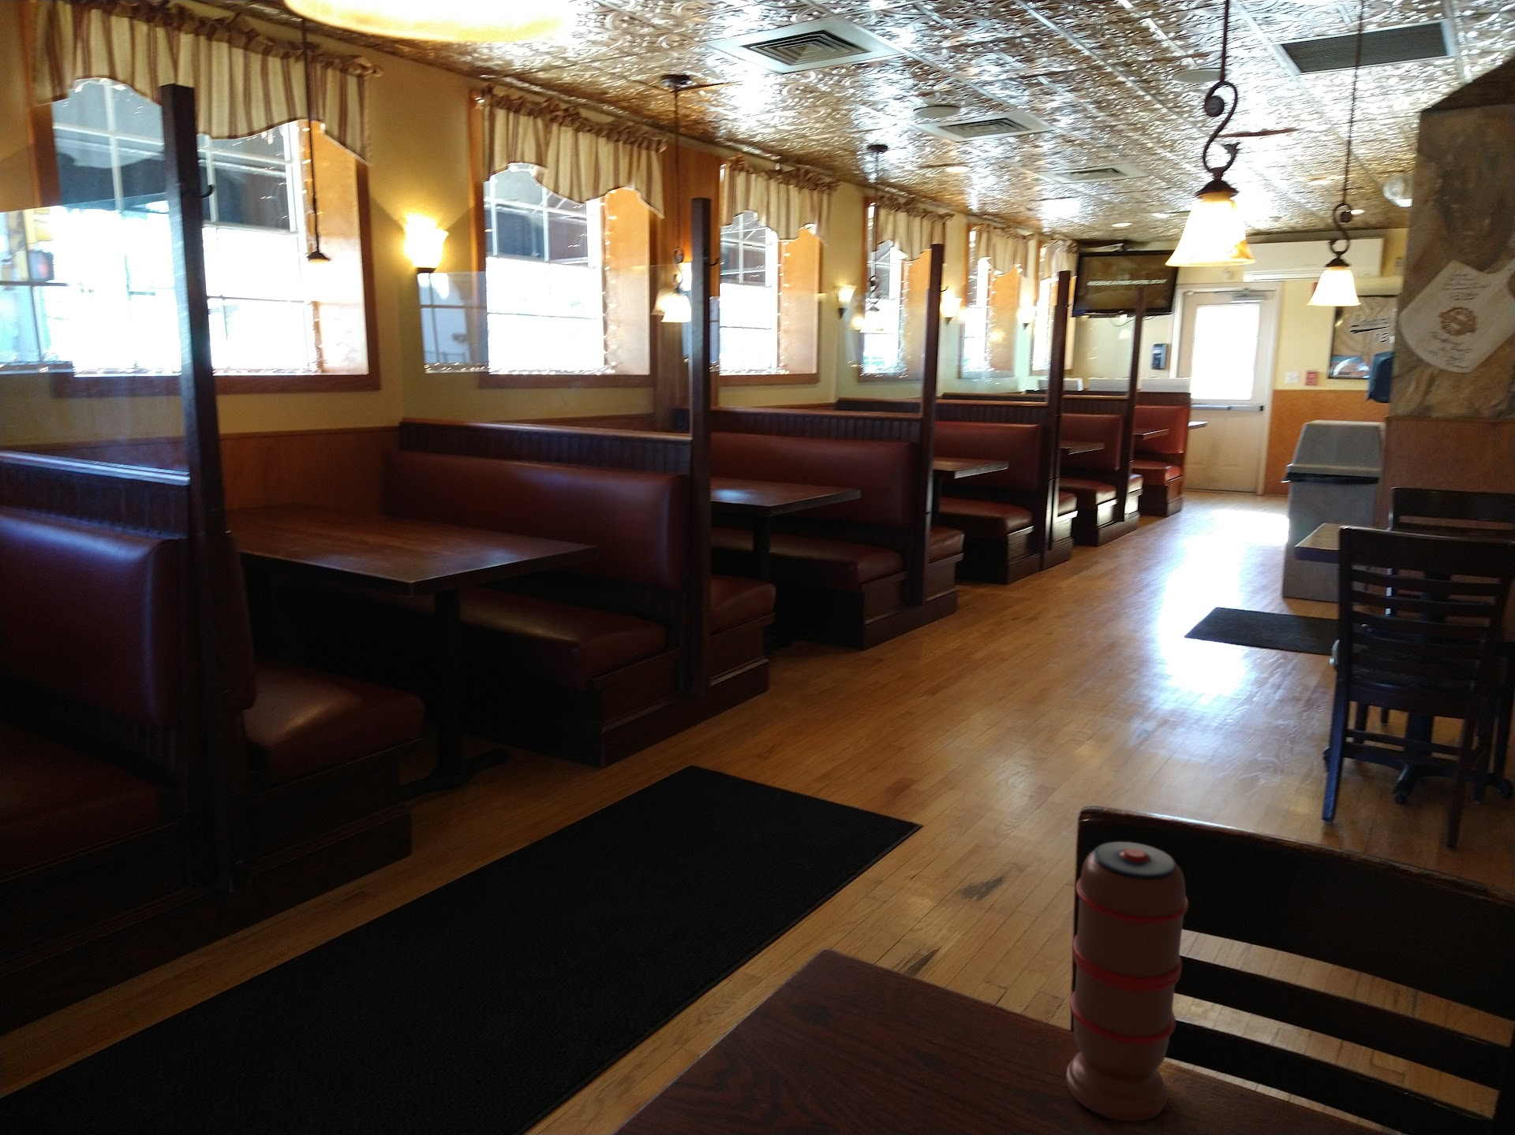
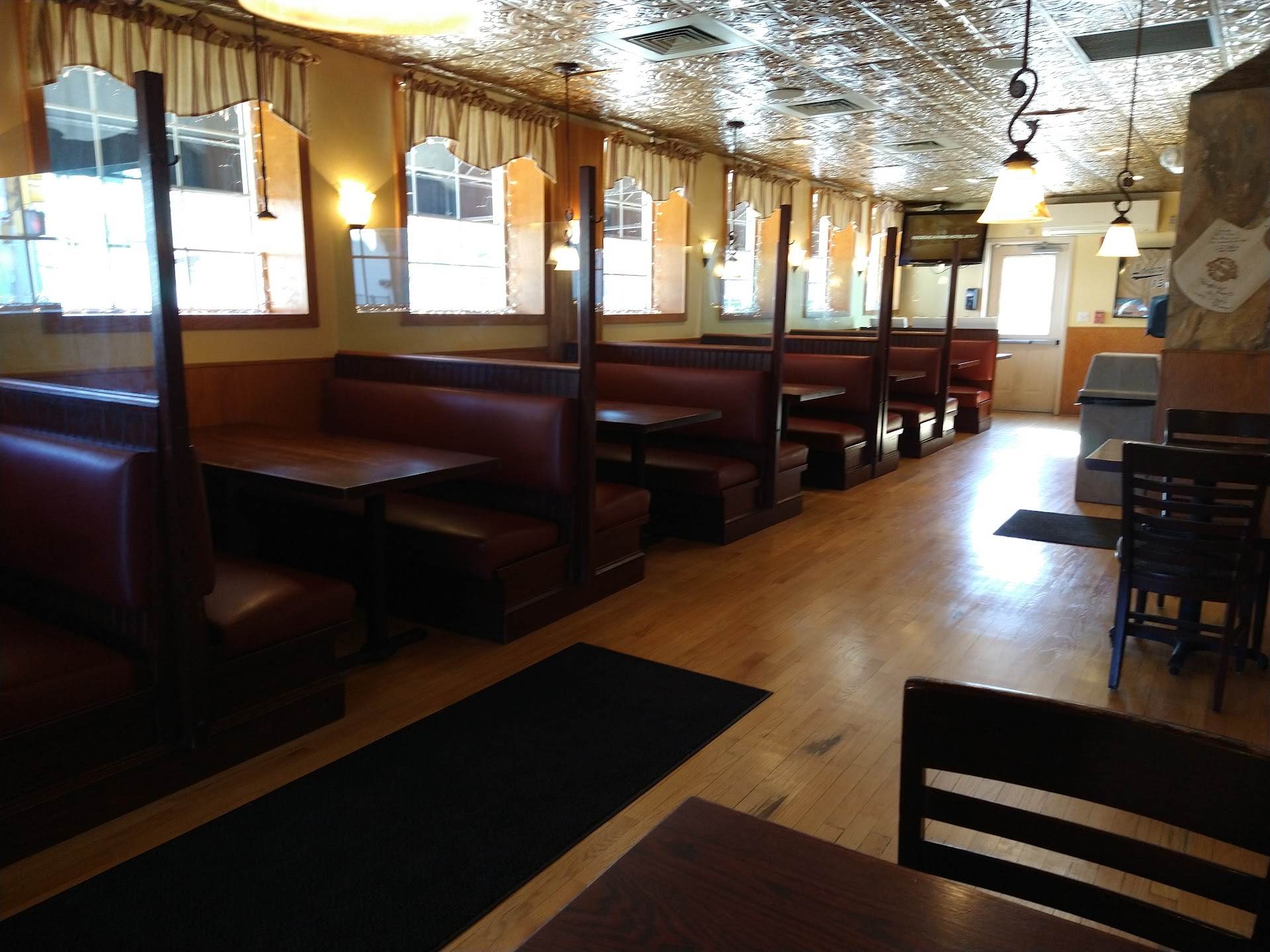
- spice grinder [1065,841,1189,1122]
